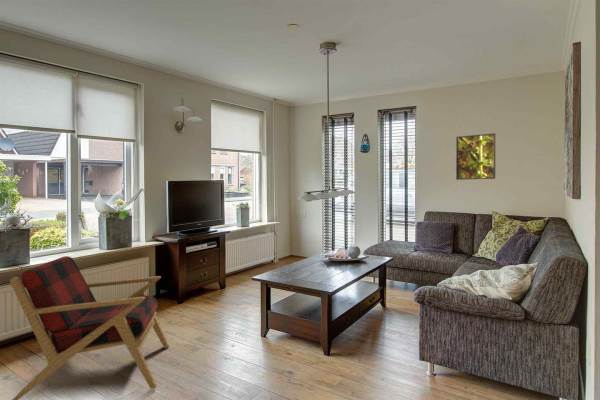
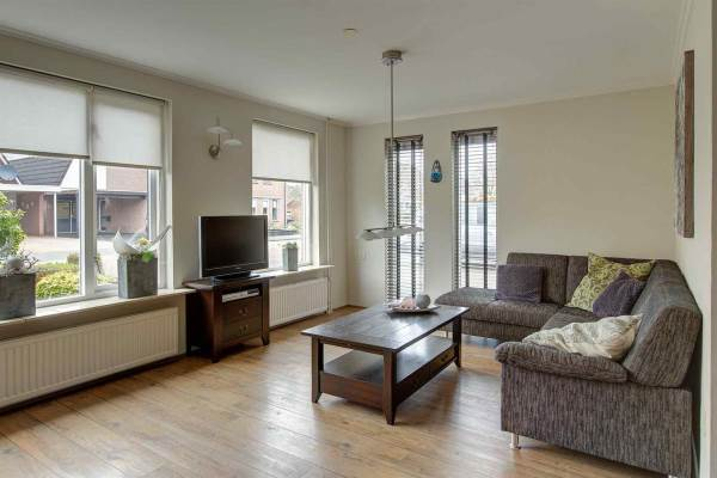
- armchair [9,255,170,400]
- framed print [455,132,496,181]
